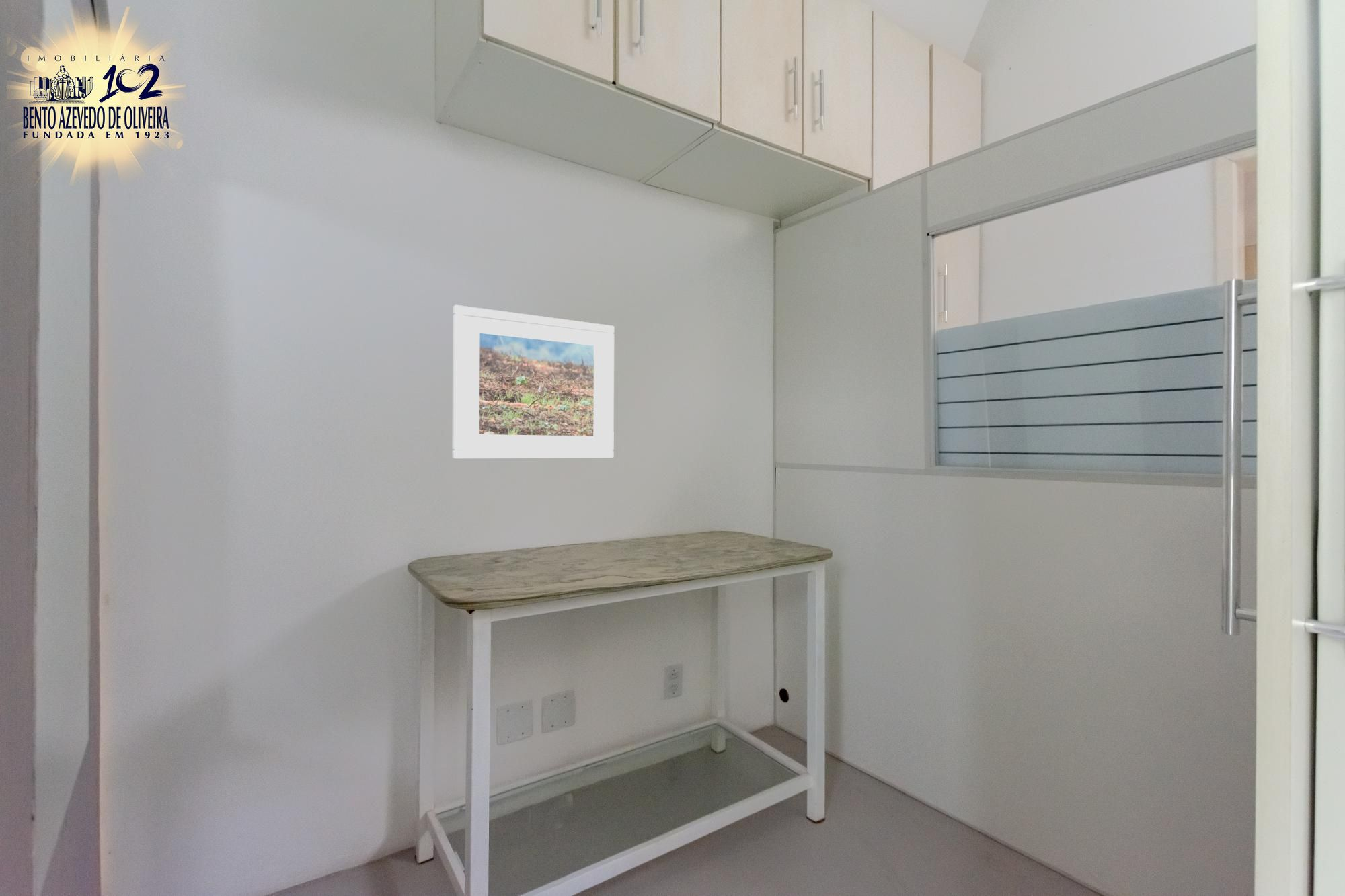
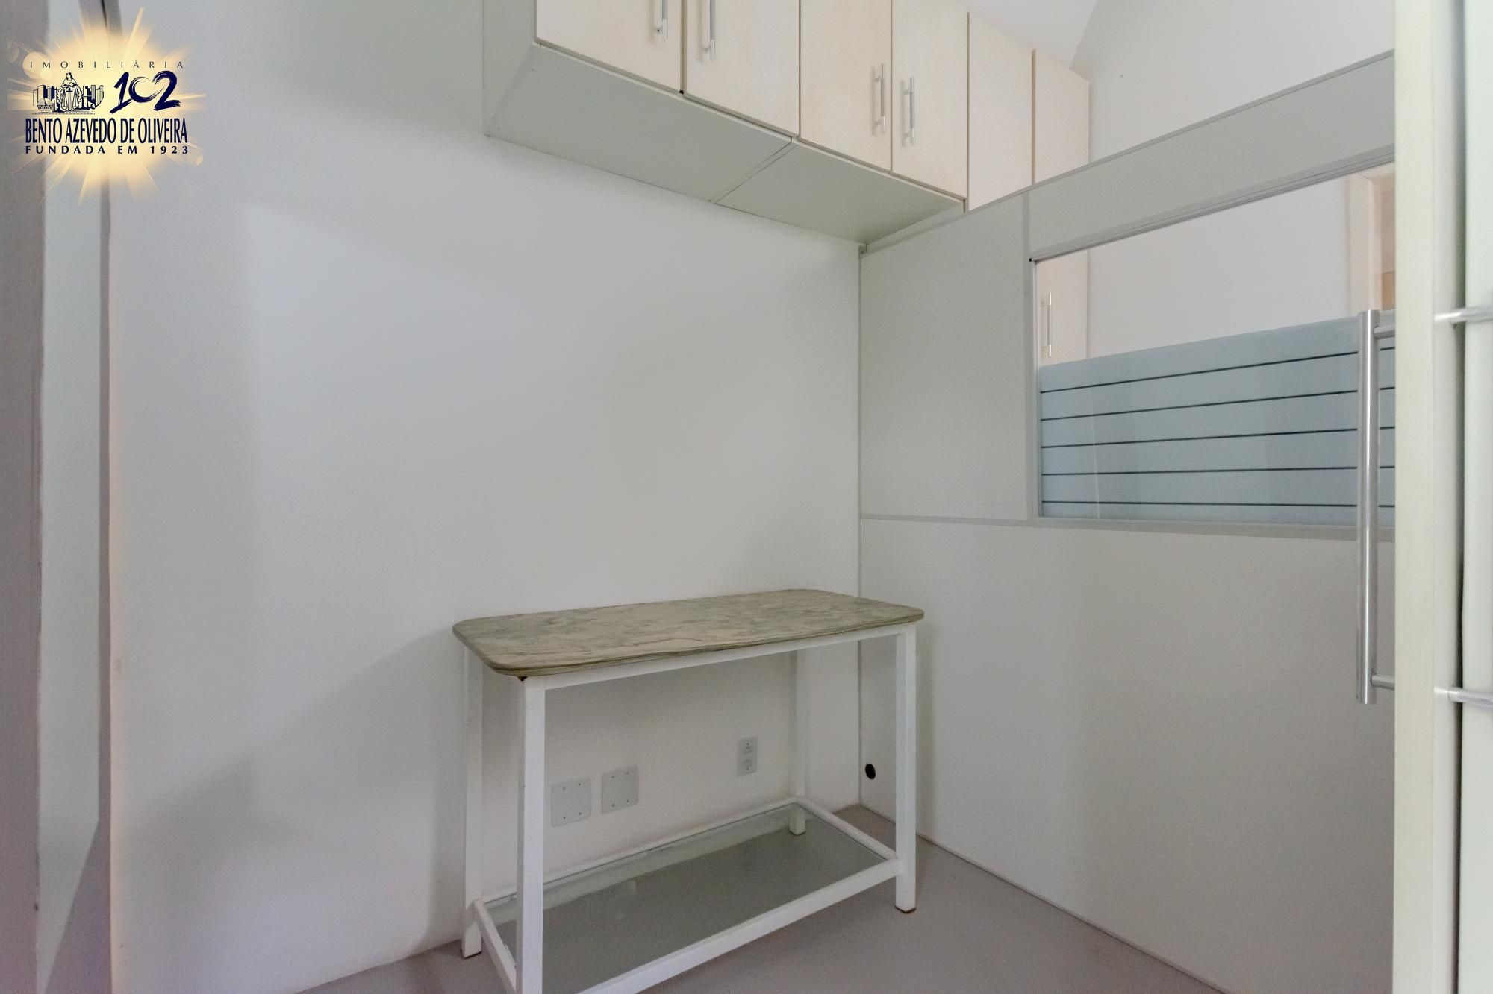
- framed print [451,304,615,460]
